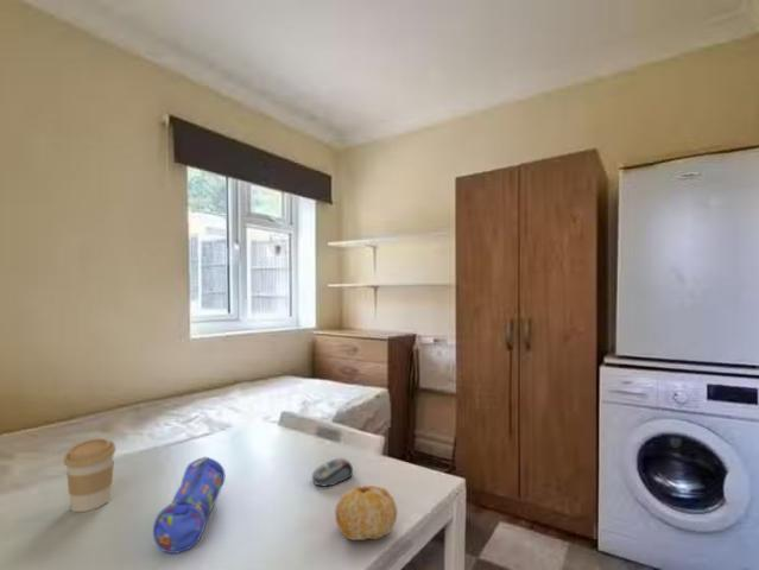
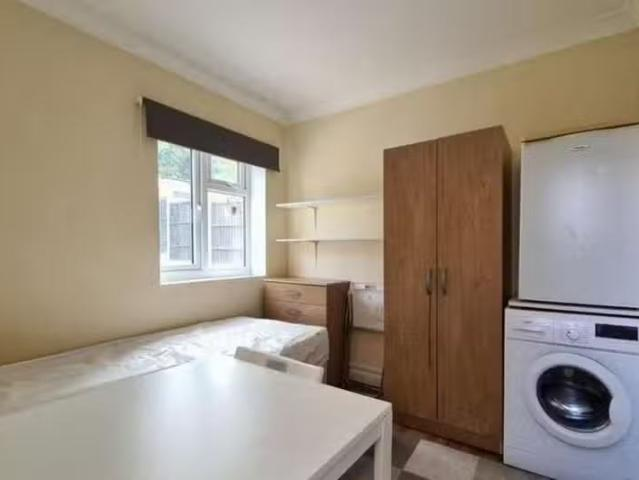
- coffee cup [62,437,118,513]
- pencil case [152,455,226,555]
- fruit [334,484,398,542]
- computer mouse [311,457,354,487]
